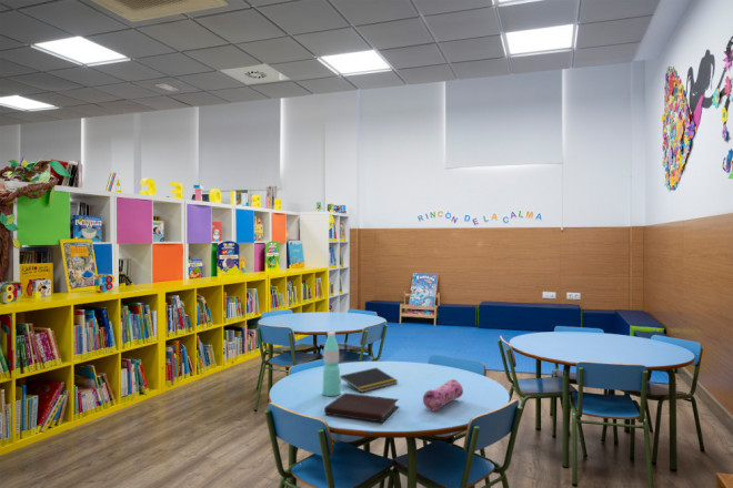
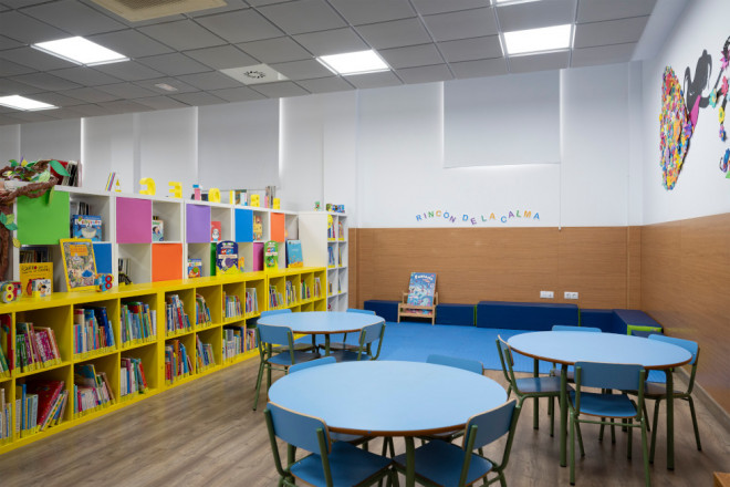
- notebook [323,392,400,424]
- pencil case [422,378,464,411]
- water bottle [321,331,342,397]
- notepad [340,367,399,394]
